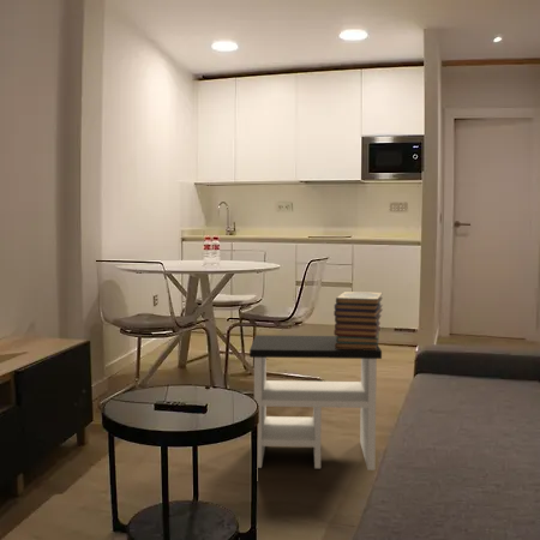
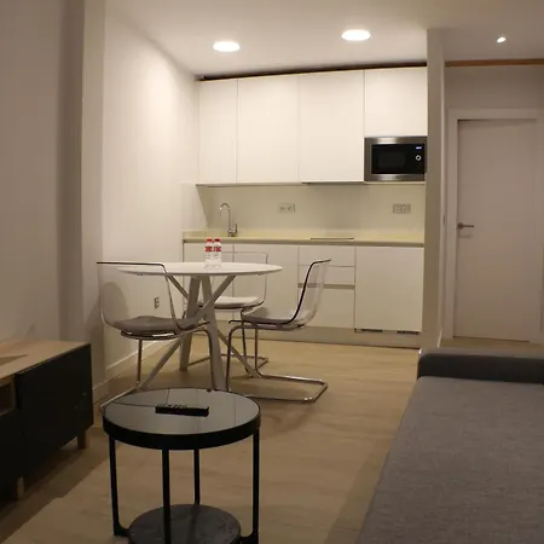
- book stack [332,290,384,350]
- side table [248,334,383,472]
